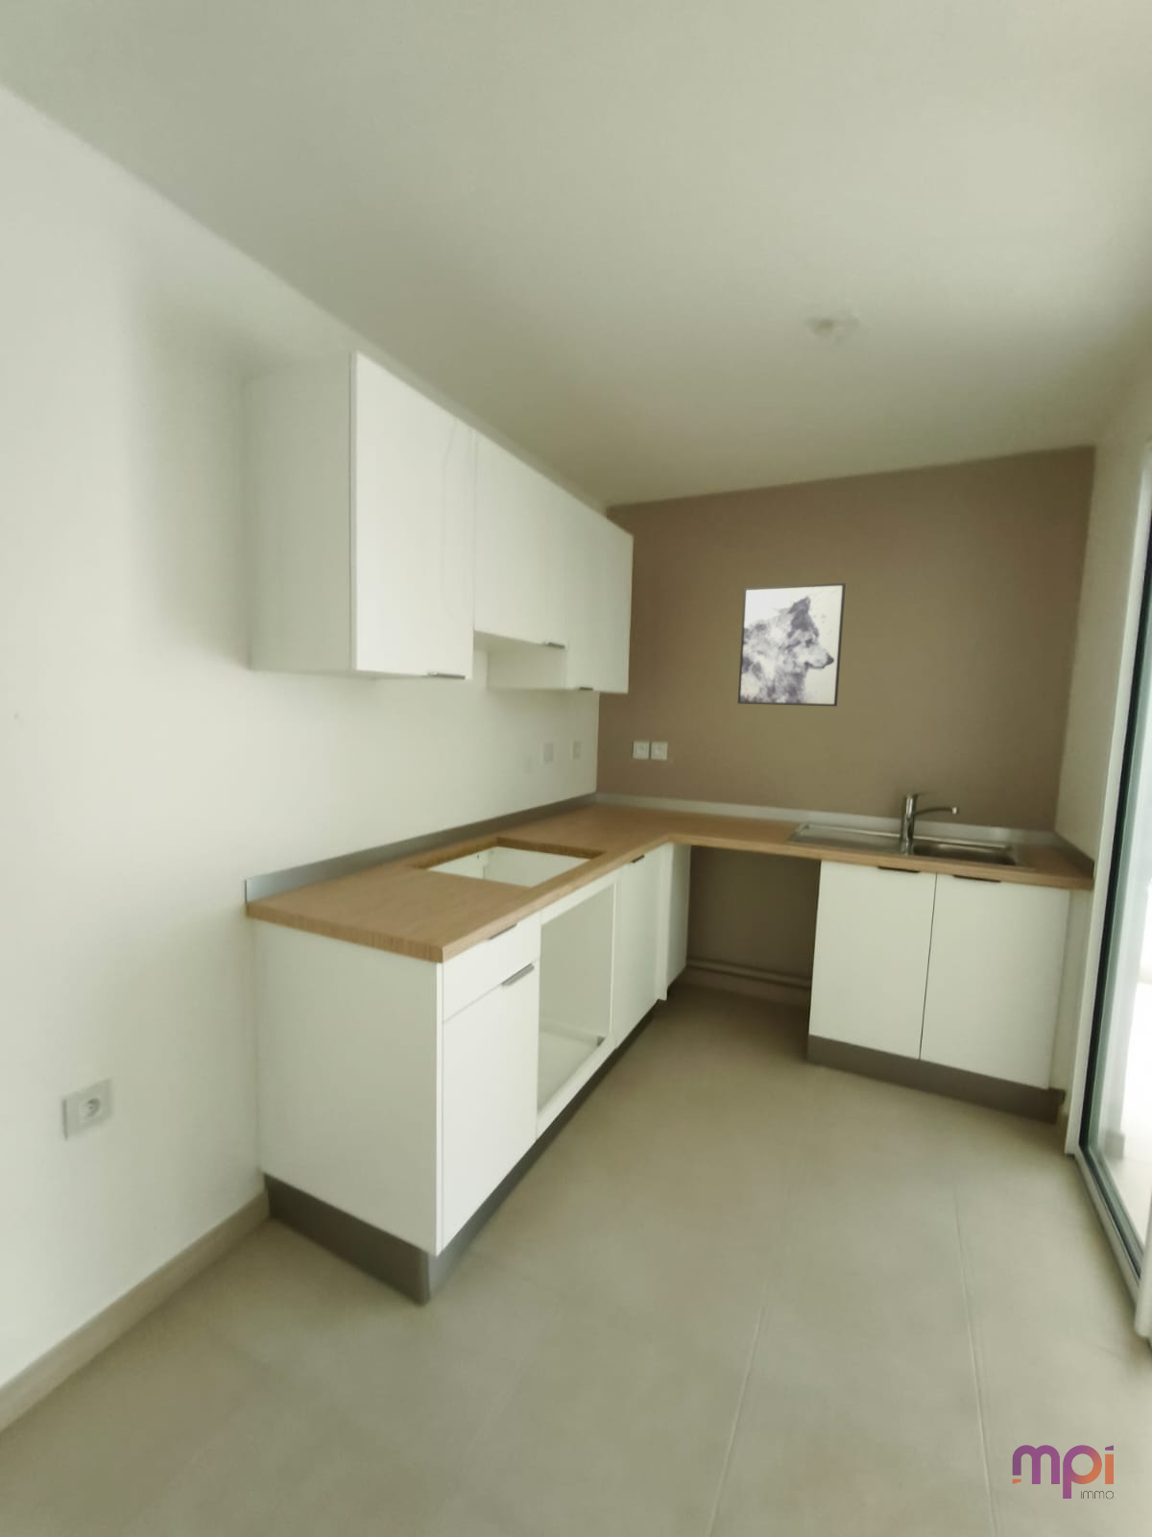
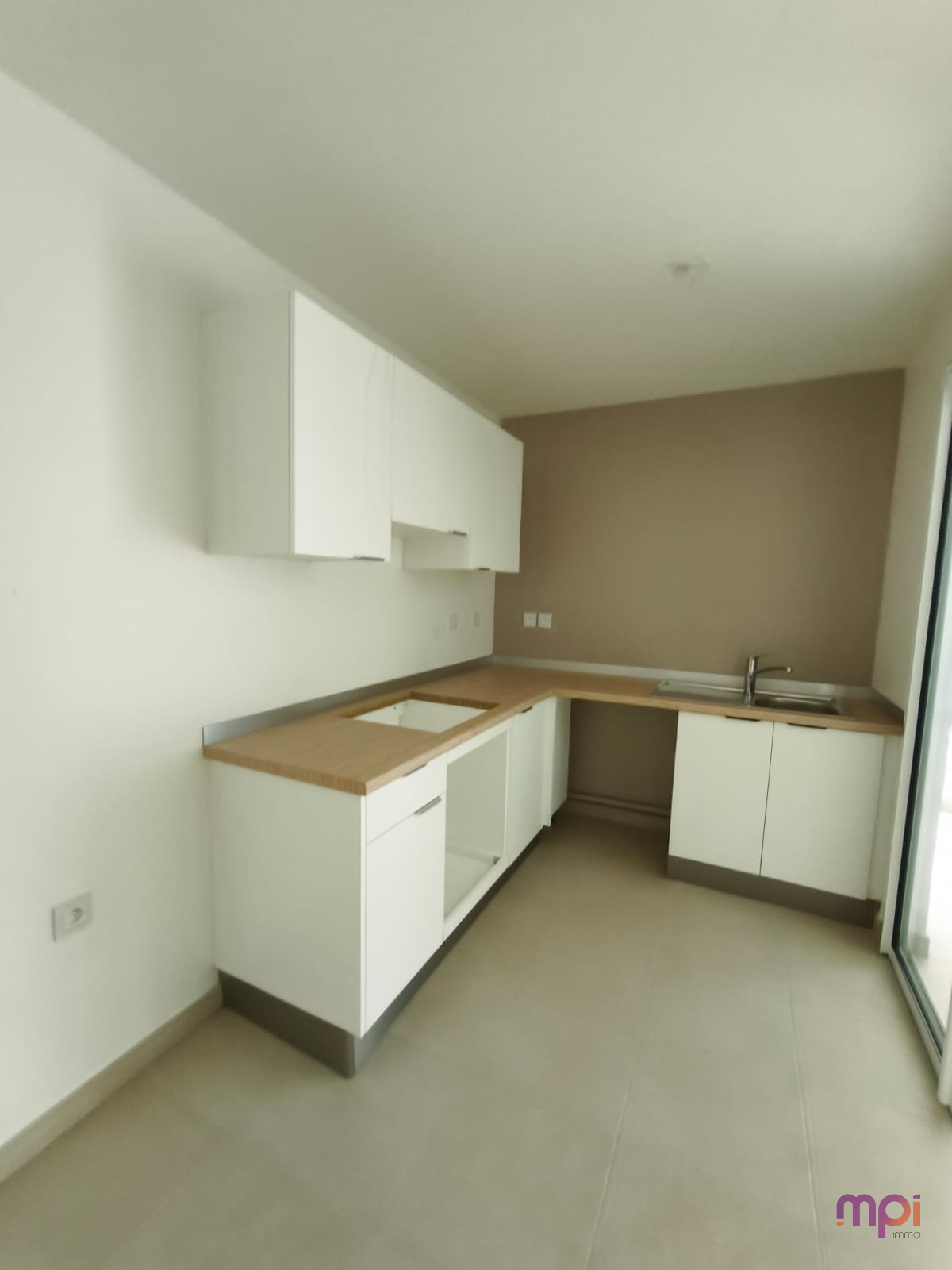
- wall art [737,582,847,707]
